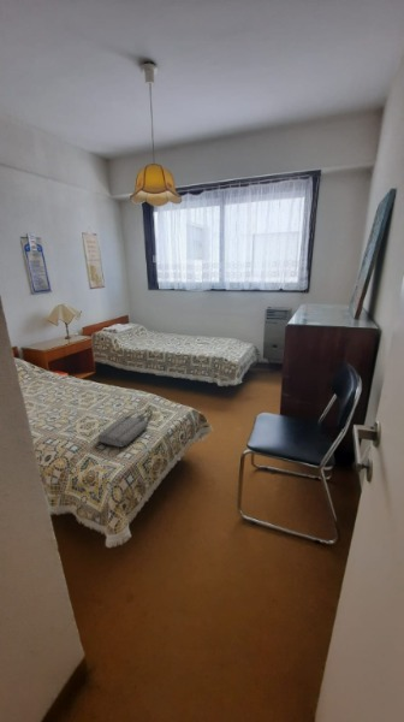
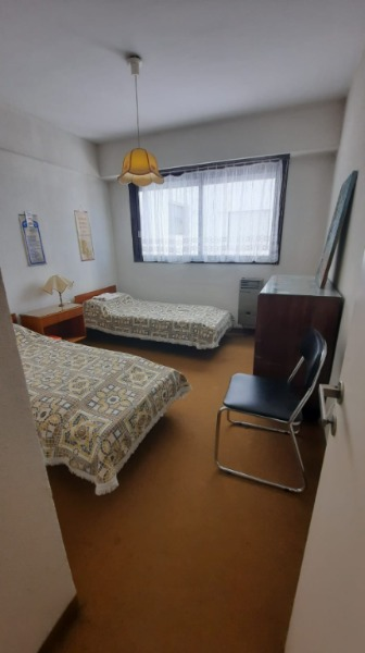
- tote bag [96,408,154,449]
